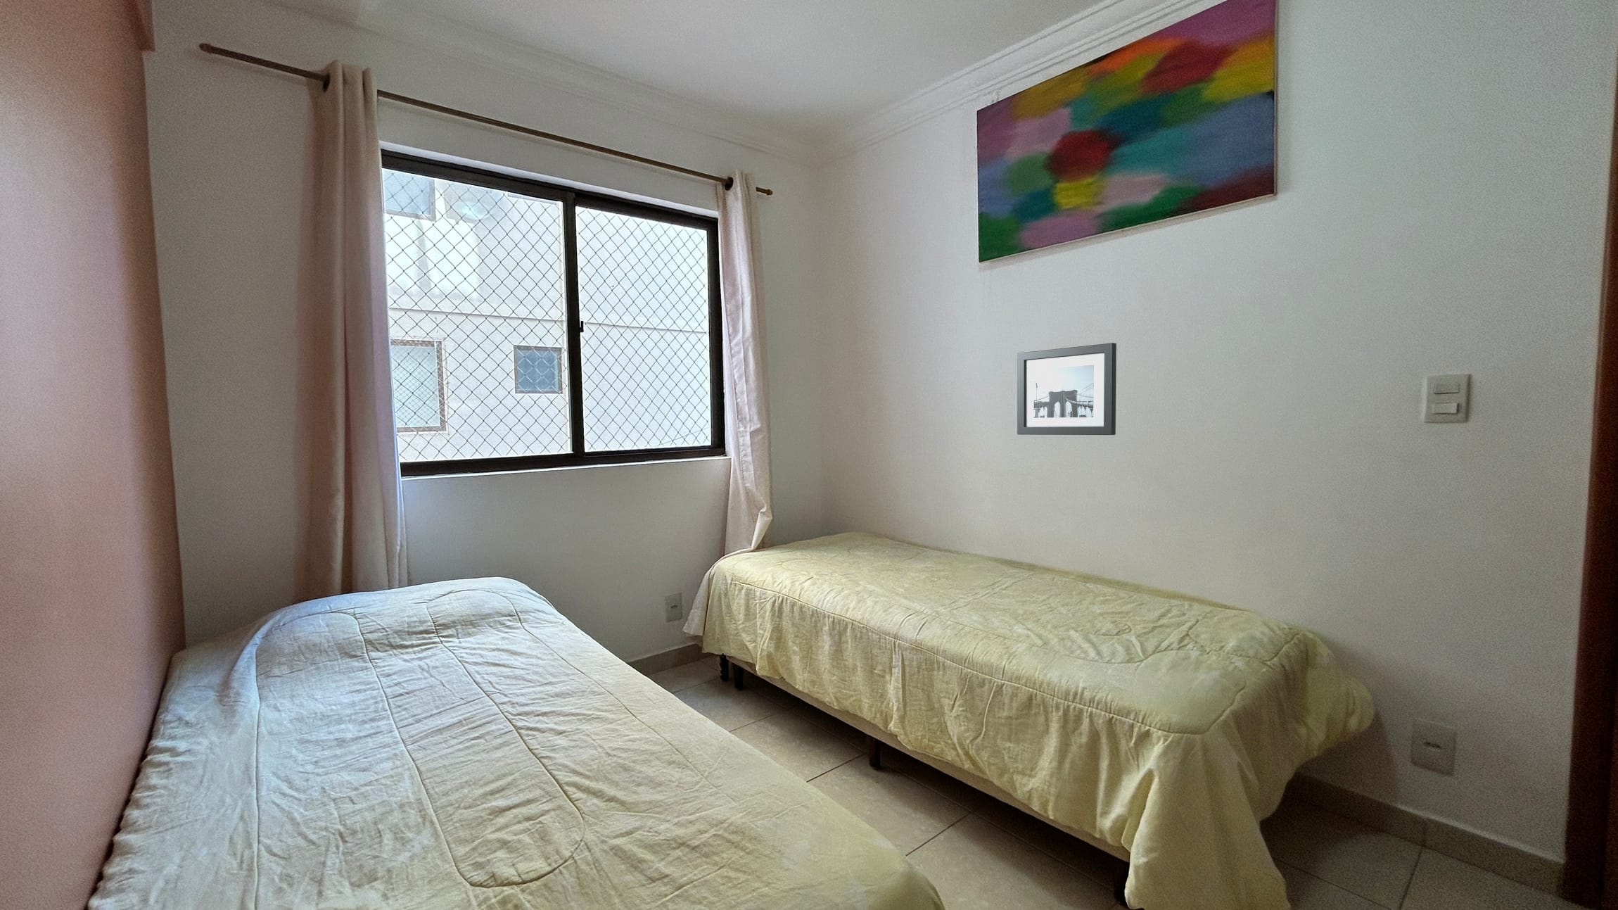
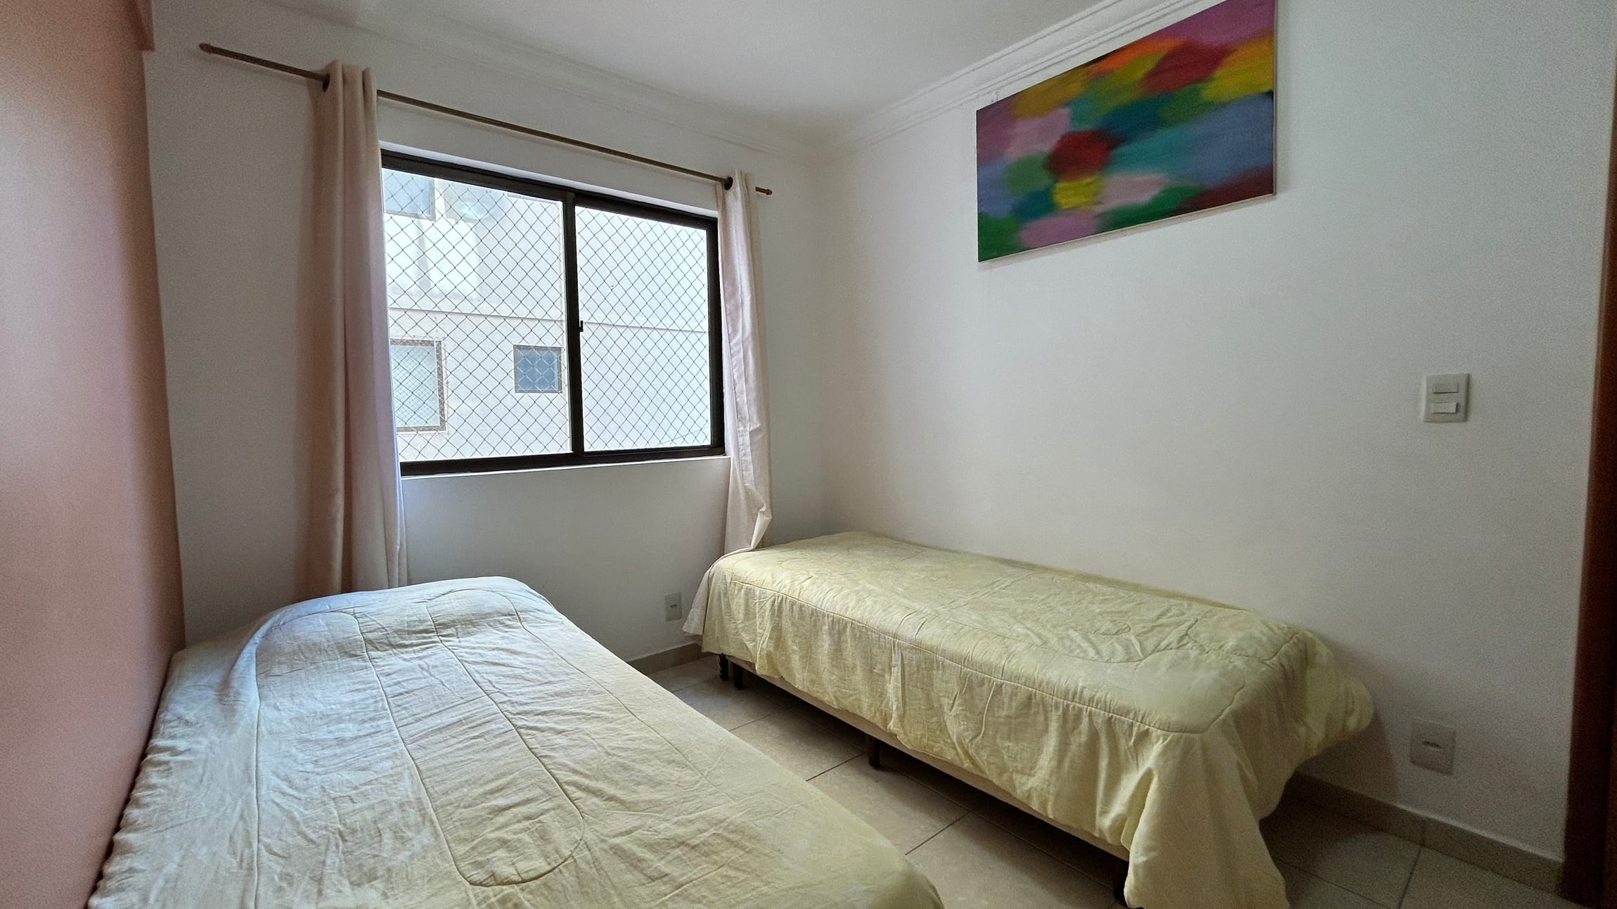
- wall art [1017,342,1117,436]
